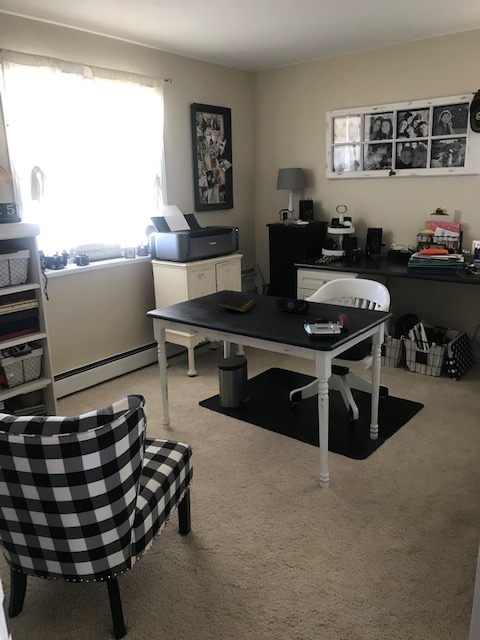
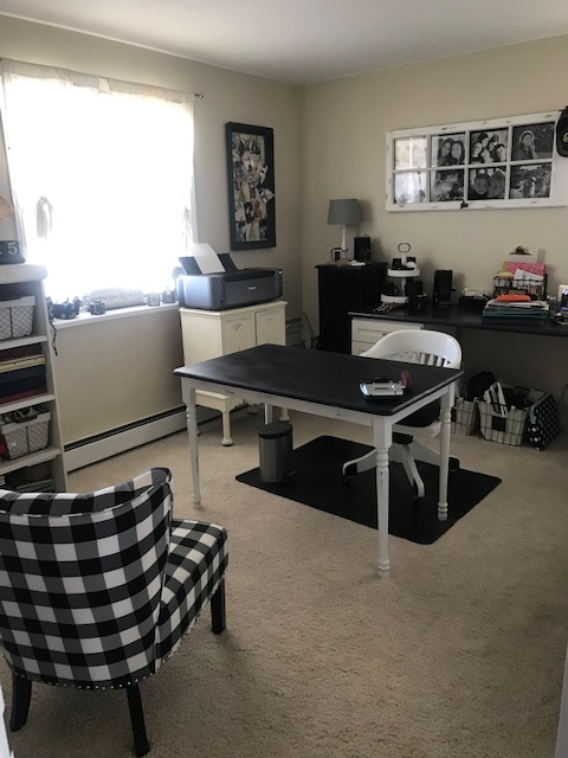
- pencil case [275,297,311,315]
- notepad [215,294,256,313]
